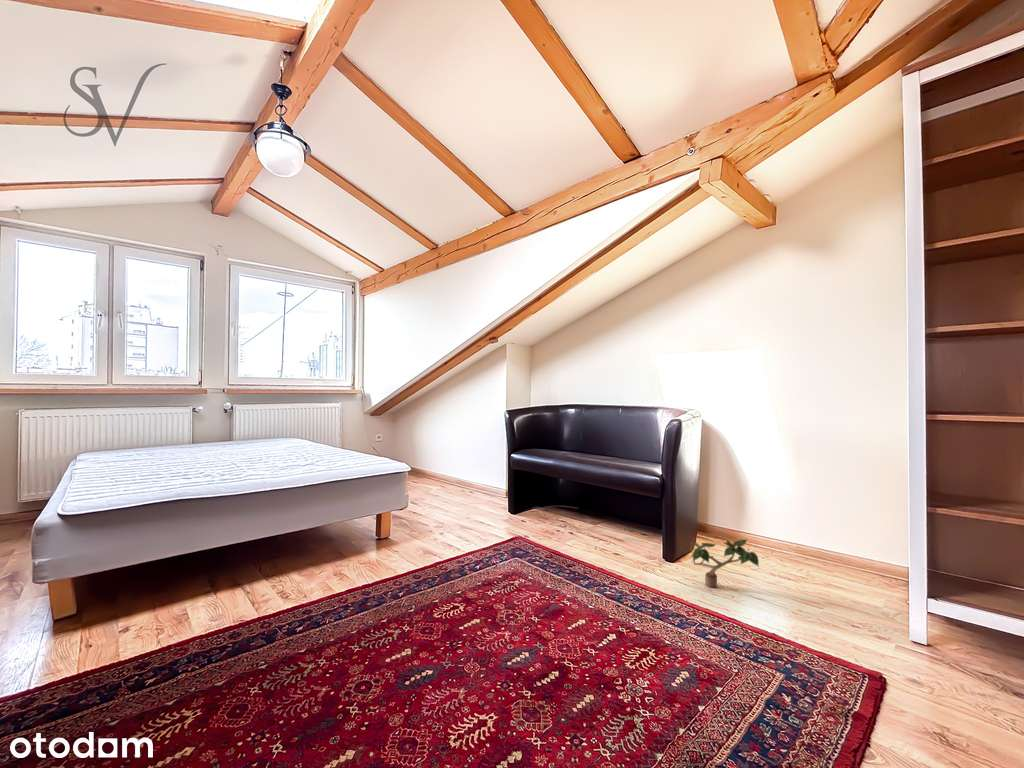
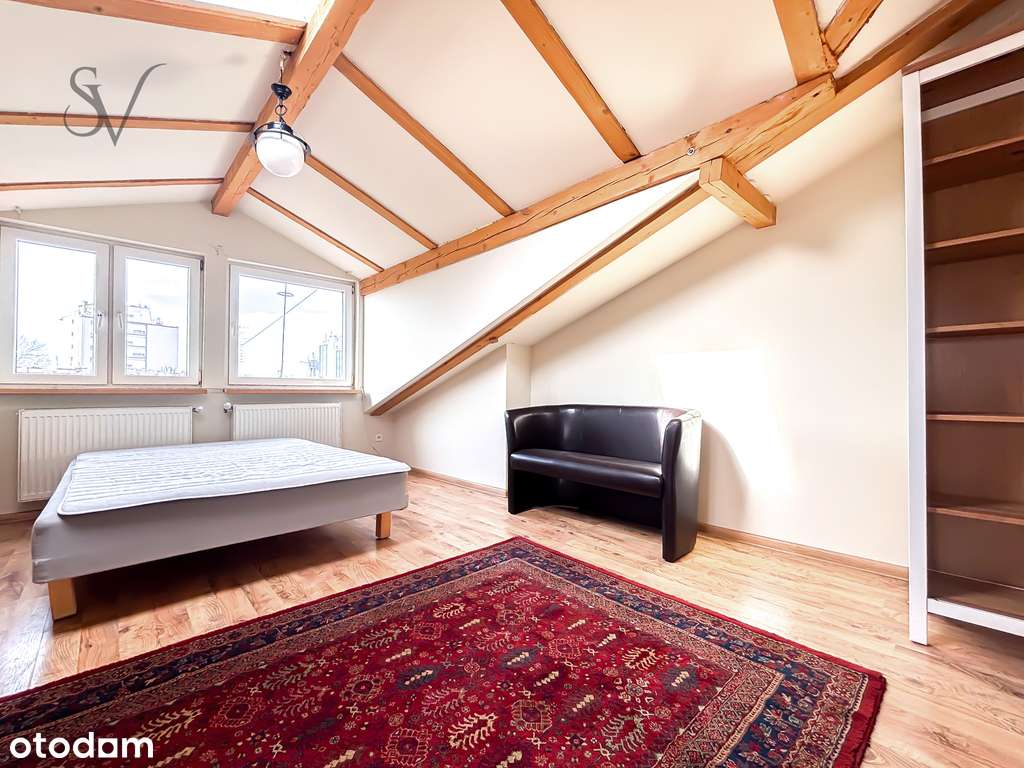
- potted plant [690,538,760,588]
